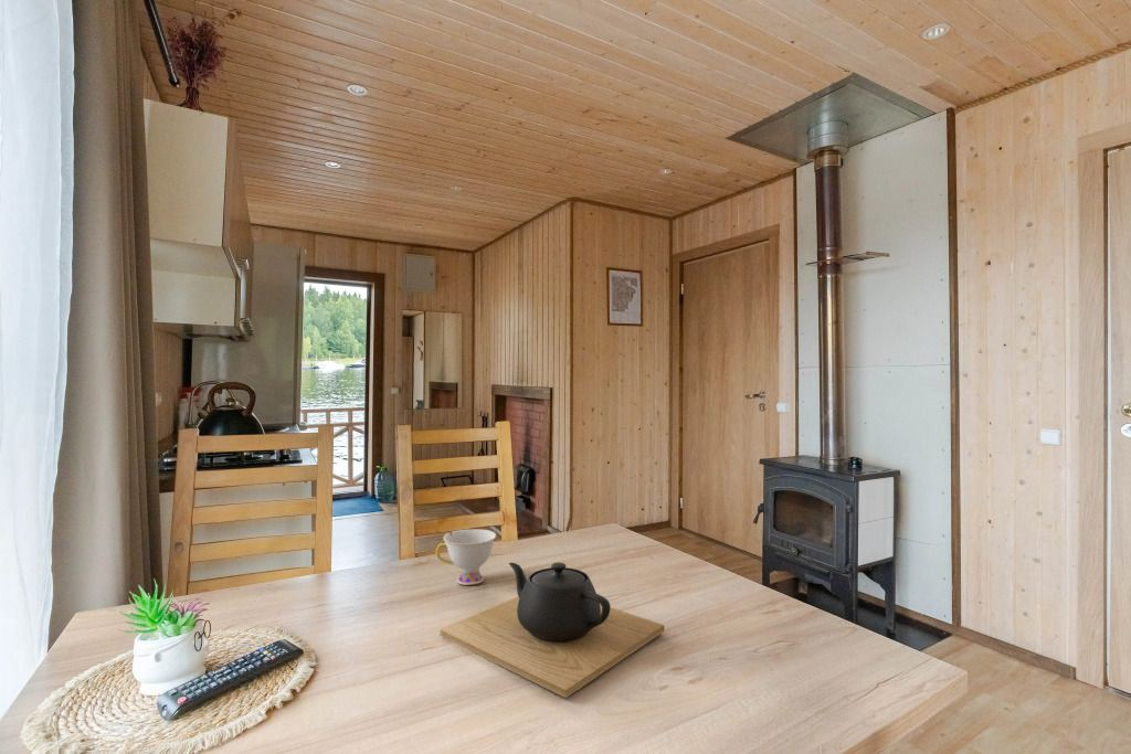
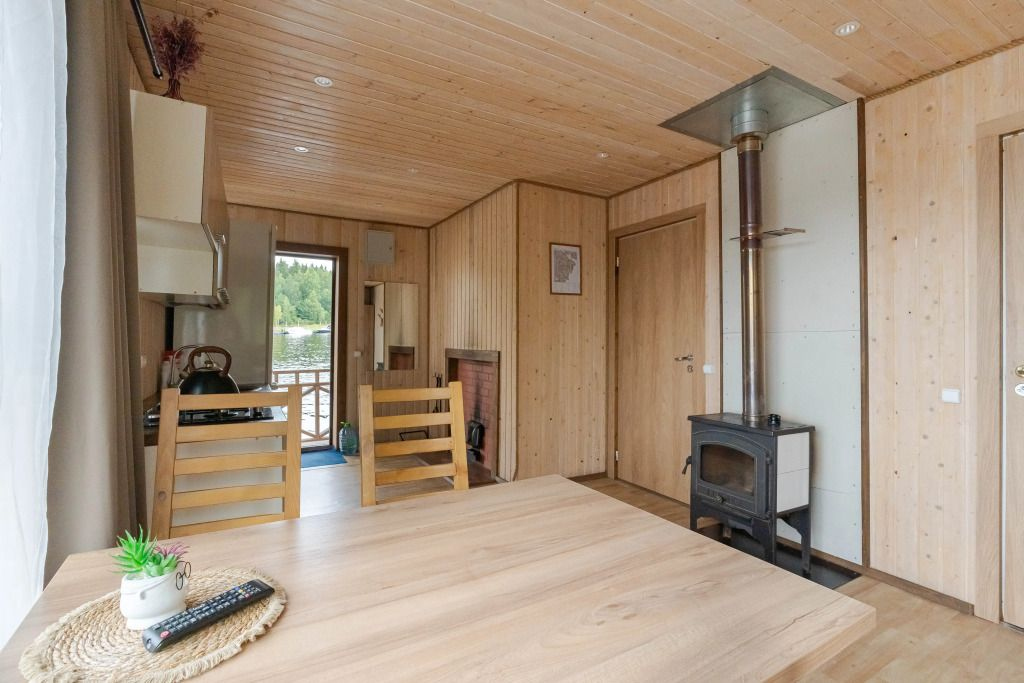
- teacup [435,528,497,586]
- teapot [440,562,665,699]
